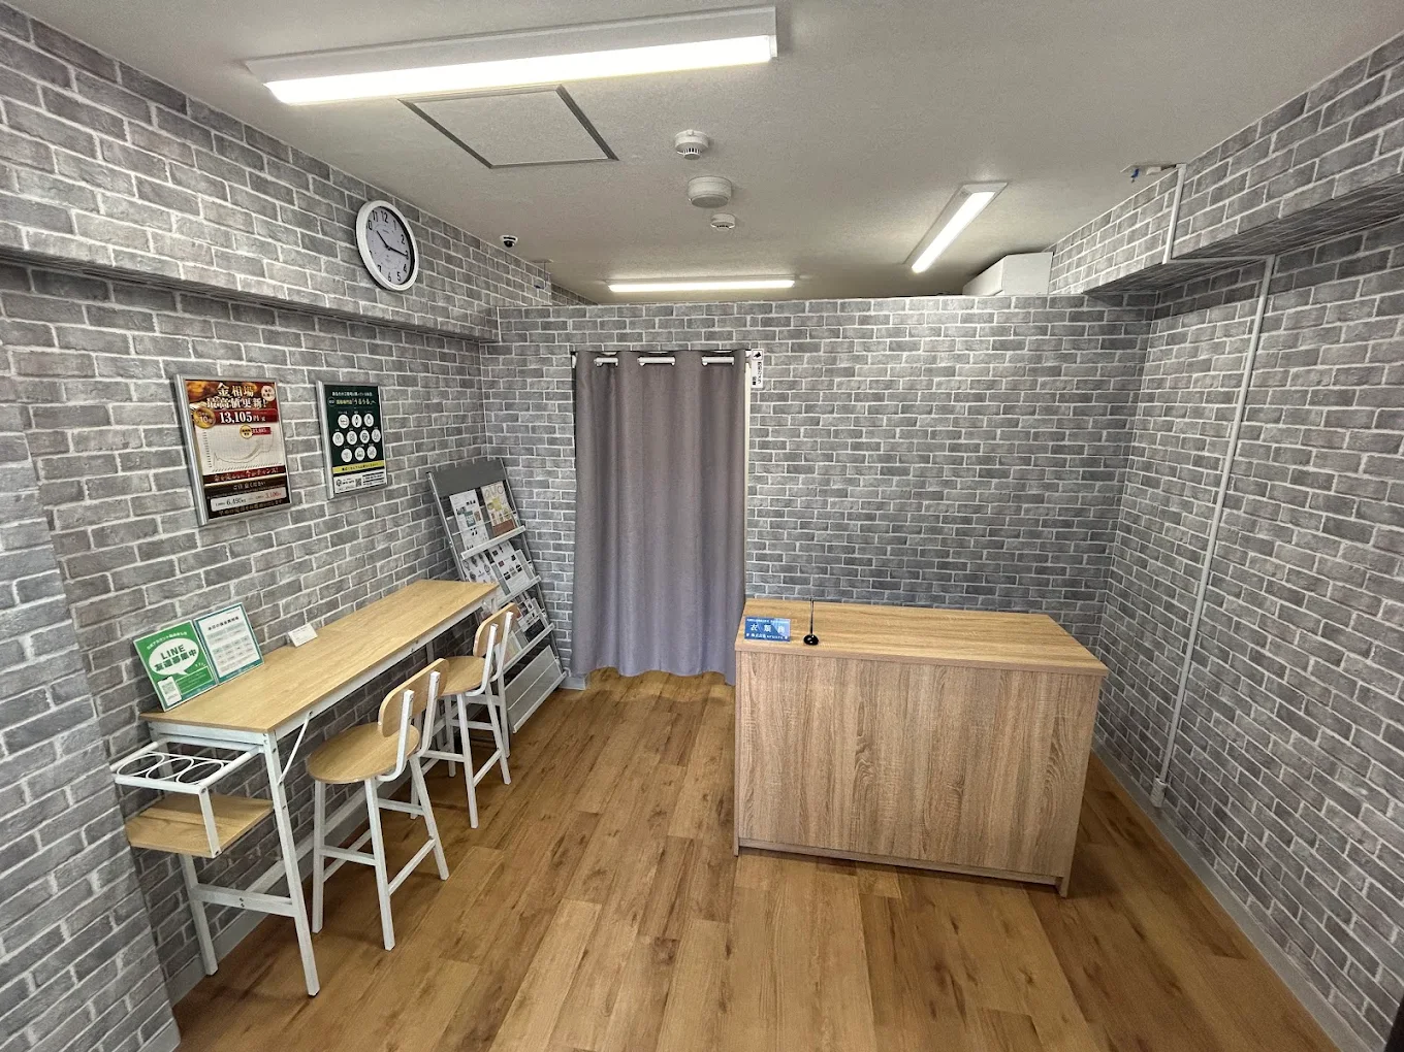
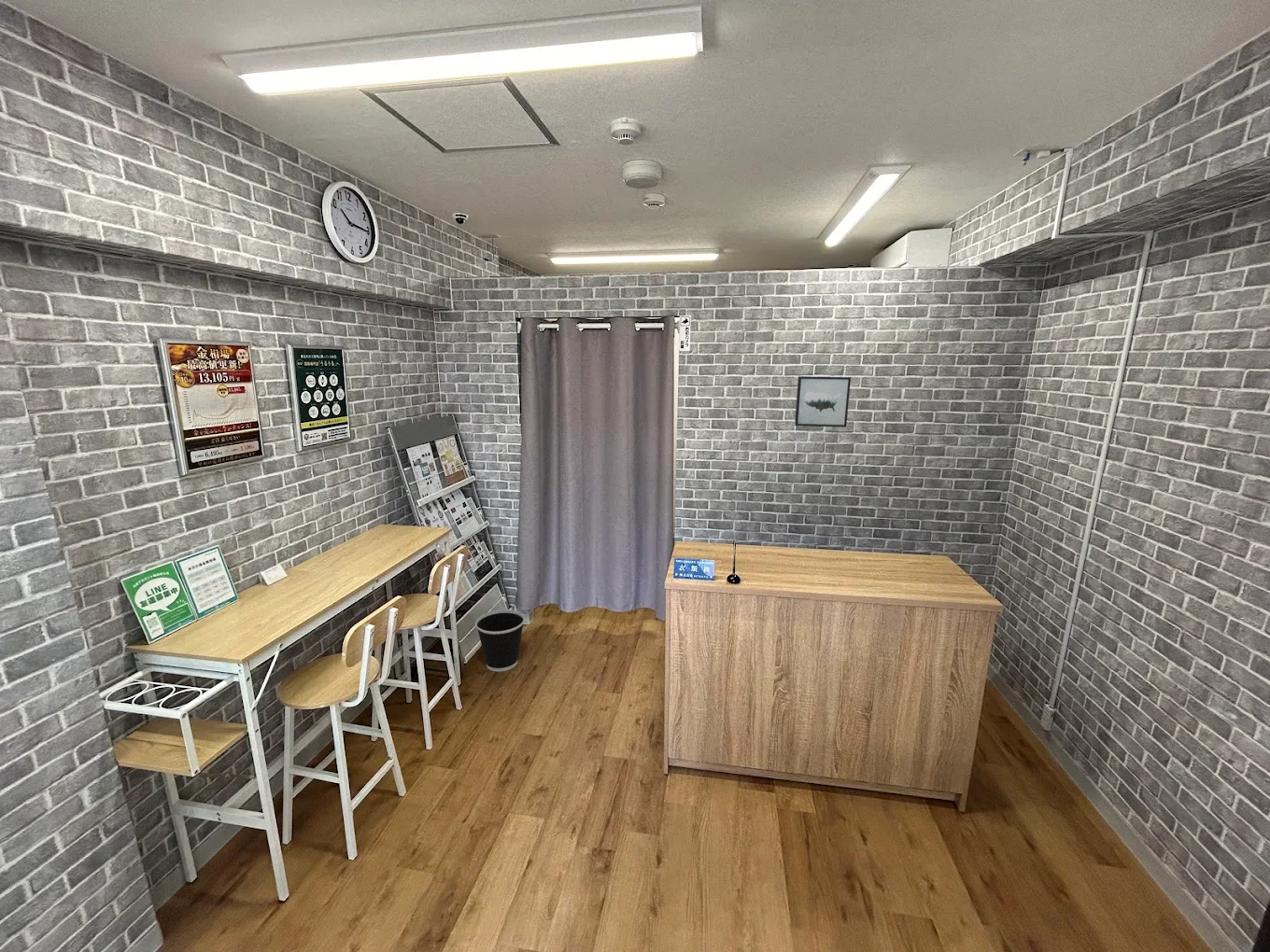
+ wall art [794,375,852,428]
+ wastebasket [474,609,526,673]
